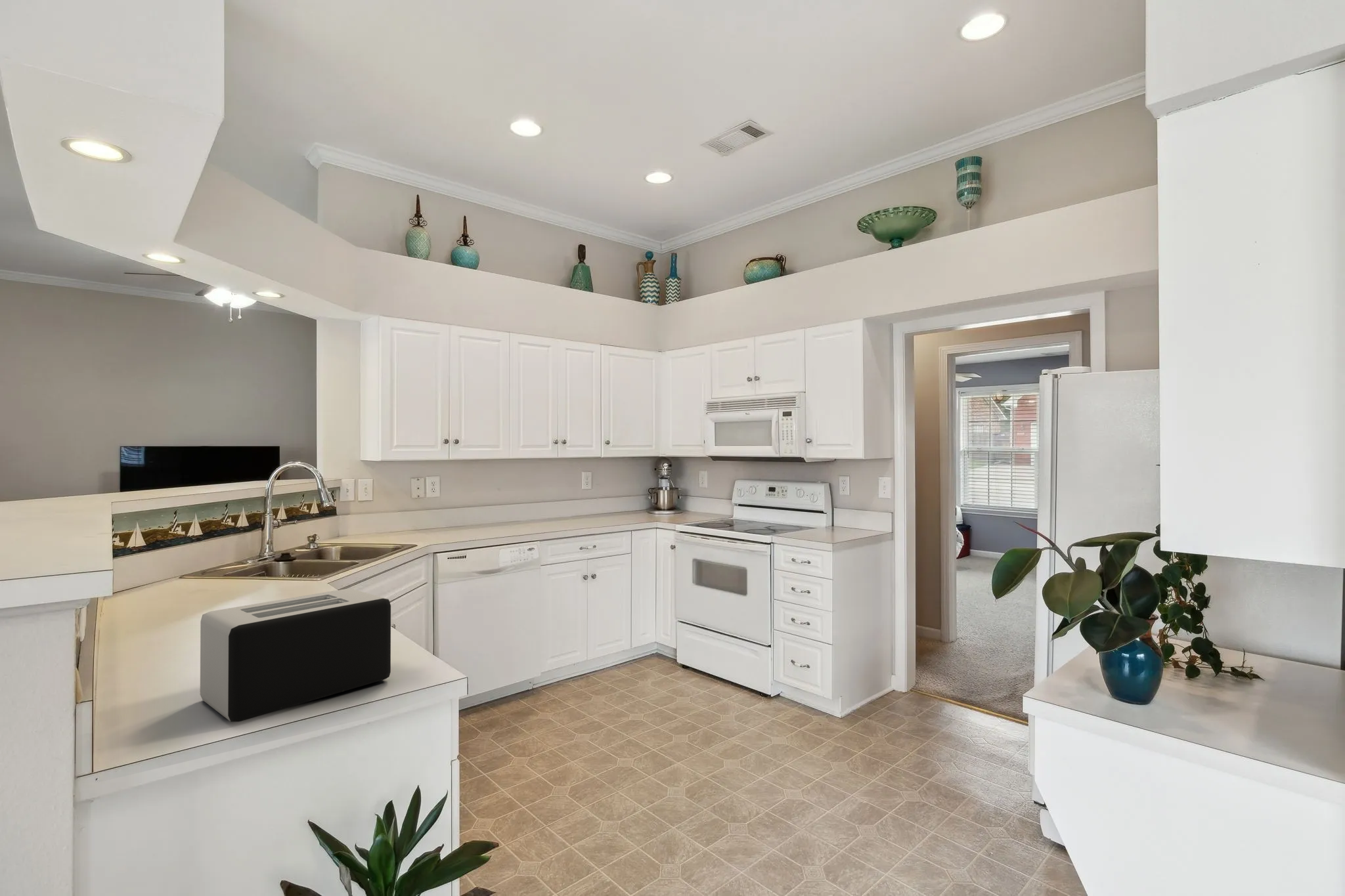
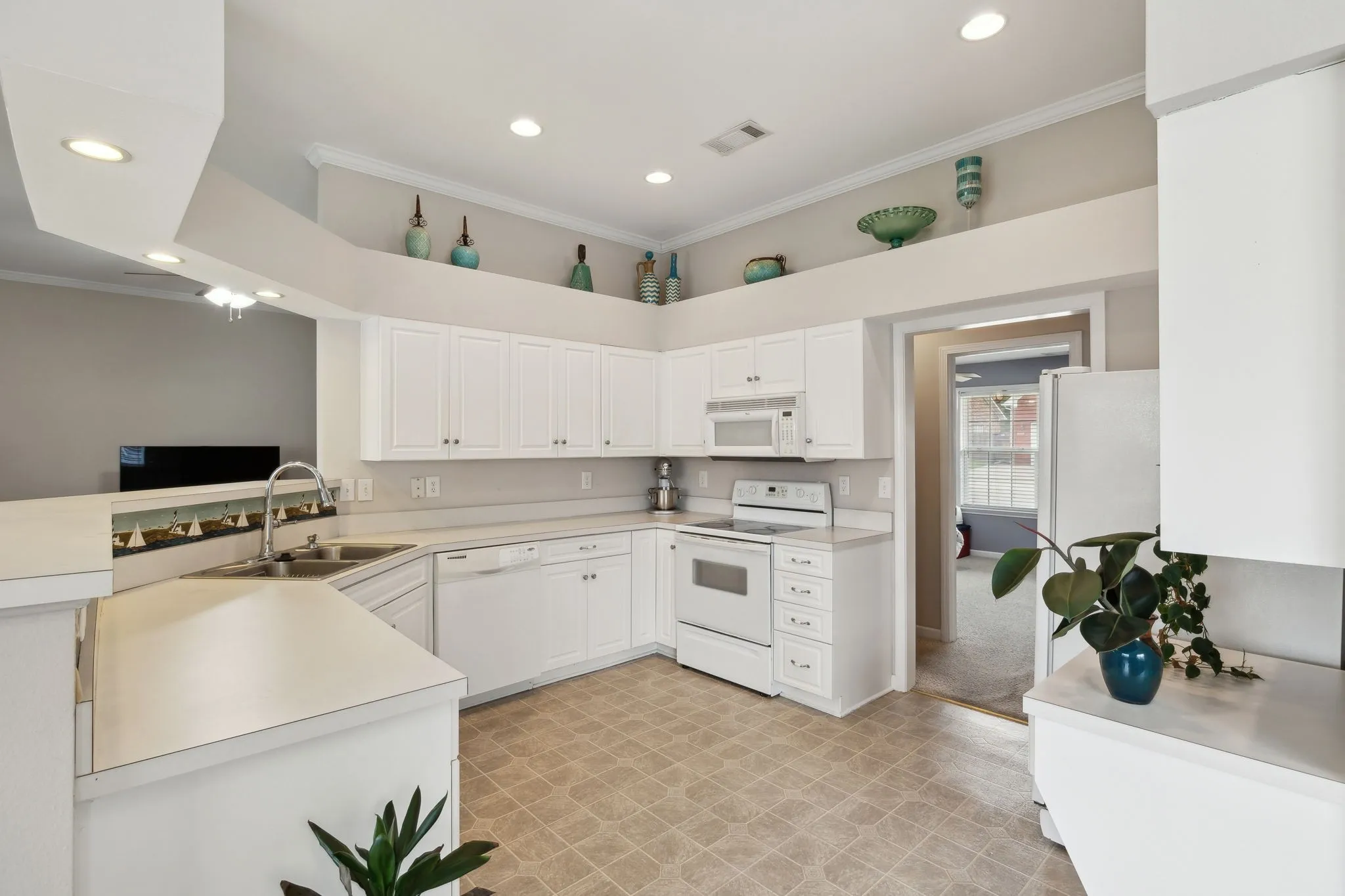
- toaster [200,588,391,722]
